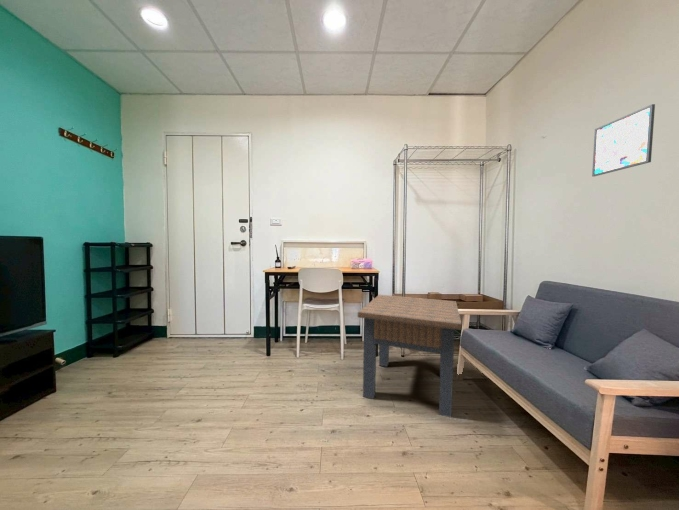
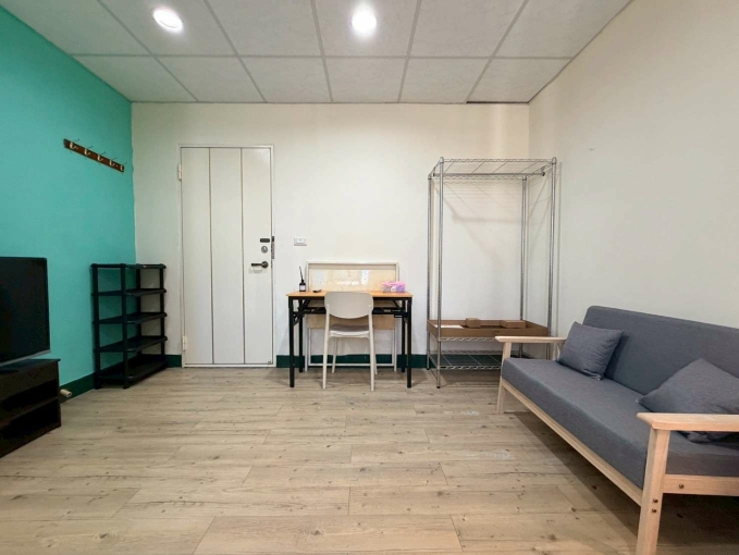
- wall art [591,103,656,177]
- side table [357,294,463,418]
